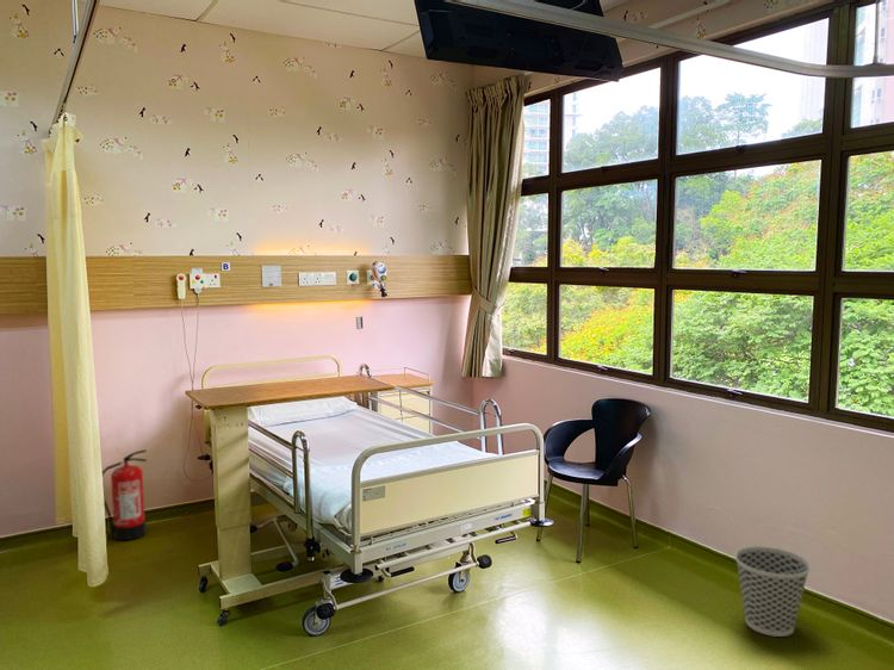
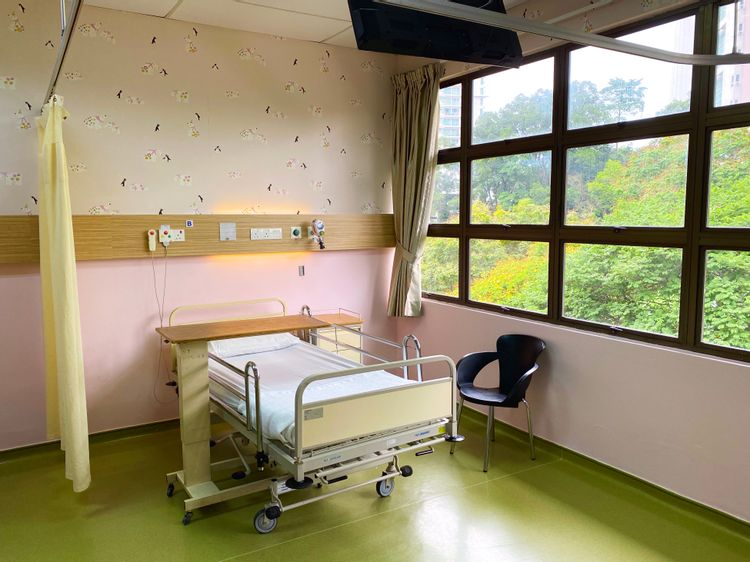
- wastebasket [733,545,812,638]
- fire extinguisher [101,448,148,541]
